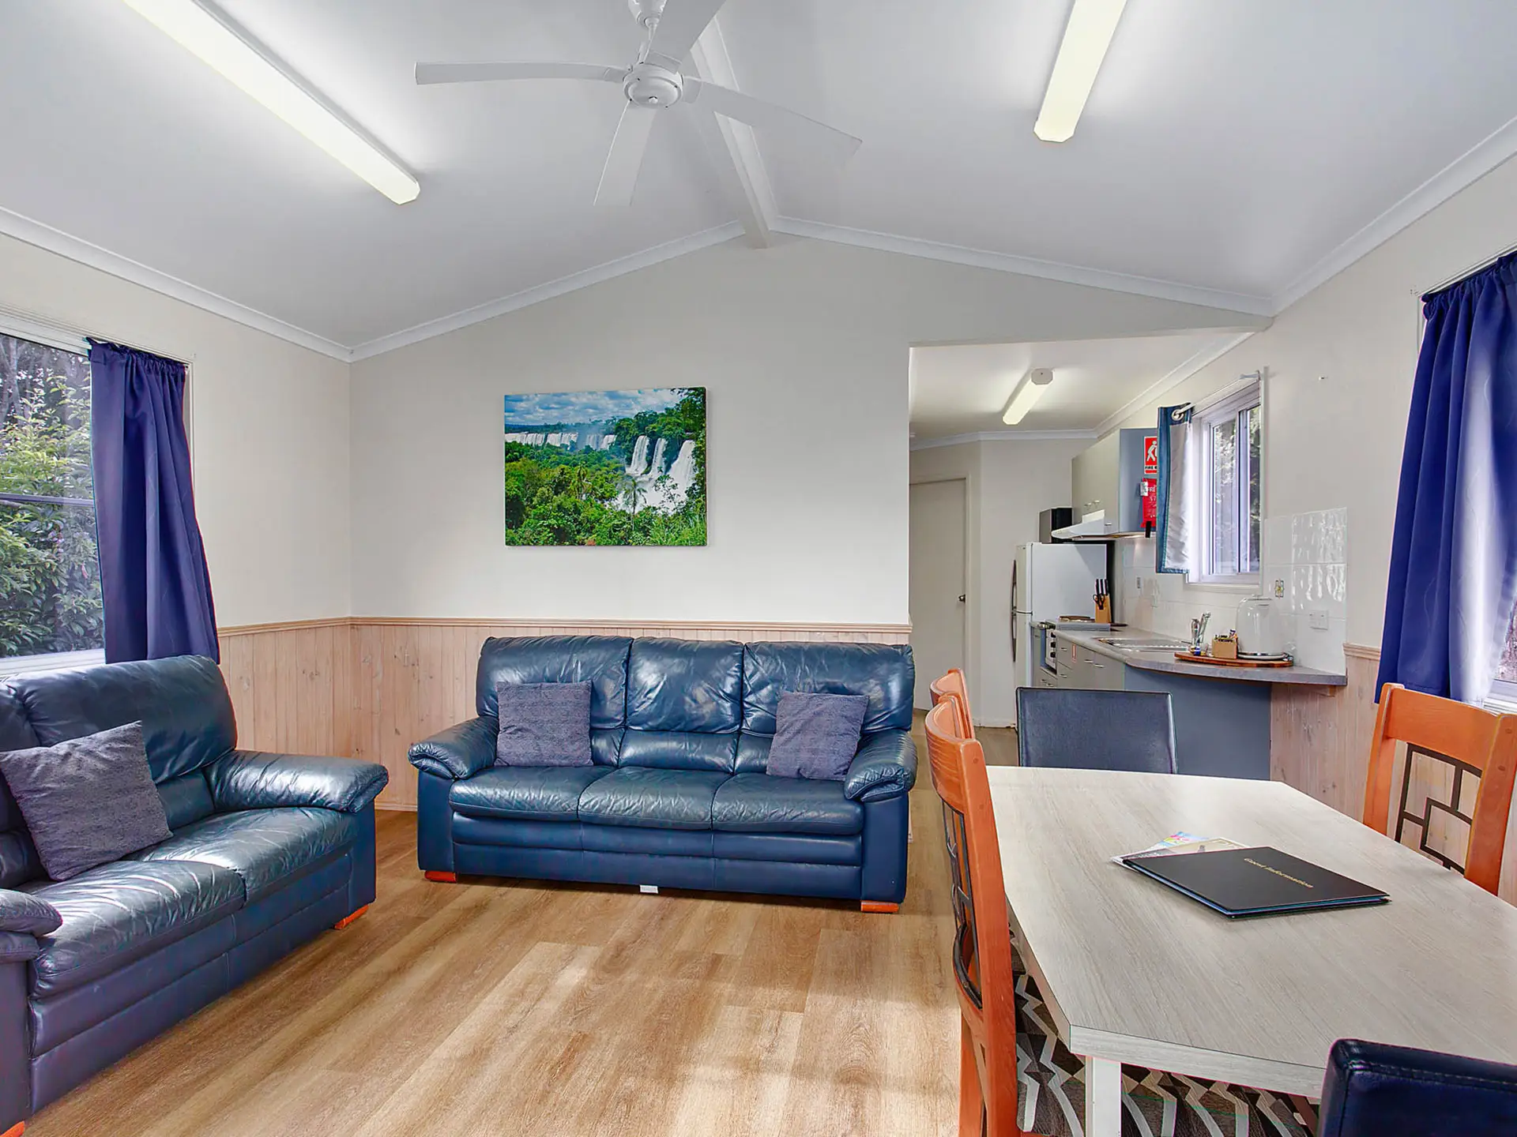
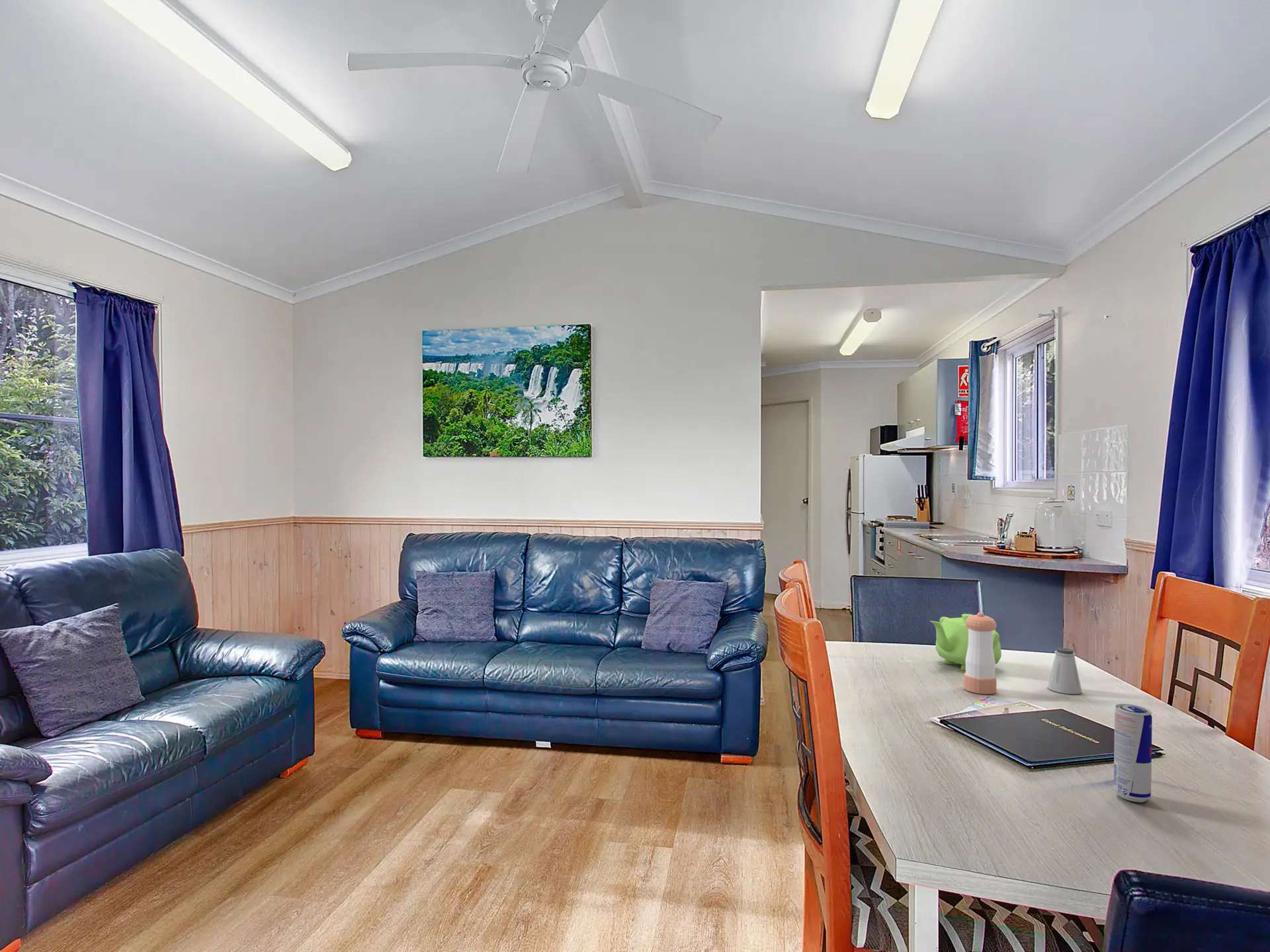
+ beverage can [1113,703,1153,803]
+ pepper shaker [963,612,997,695]
+ saltshaker [1047,647,1083,695]
+ teapot [929,614,1002,672]
